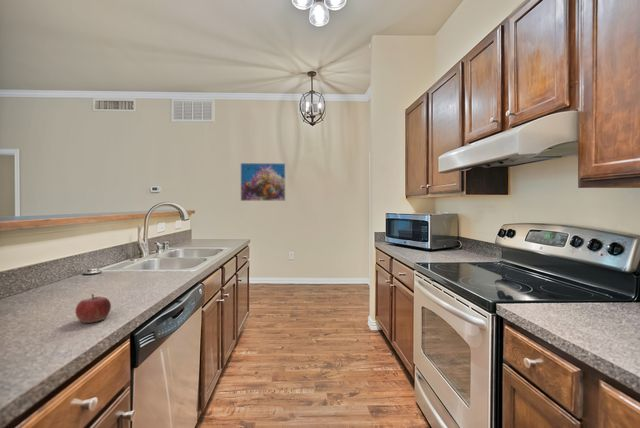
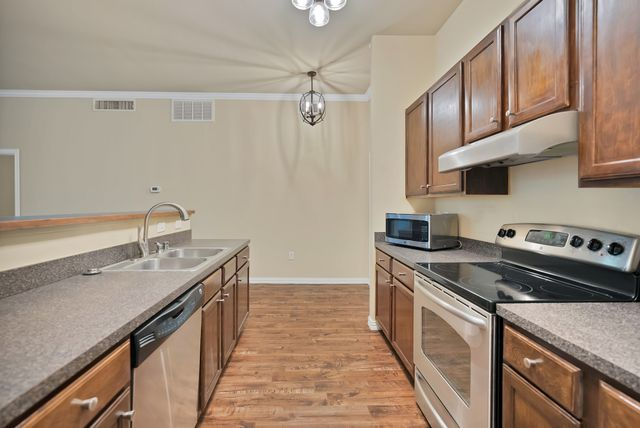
- fruit [75,293,112,324]
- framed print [240,162,286,202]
